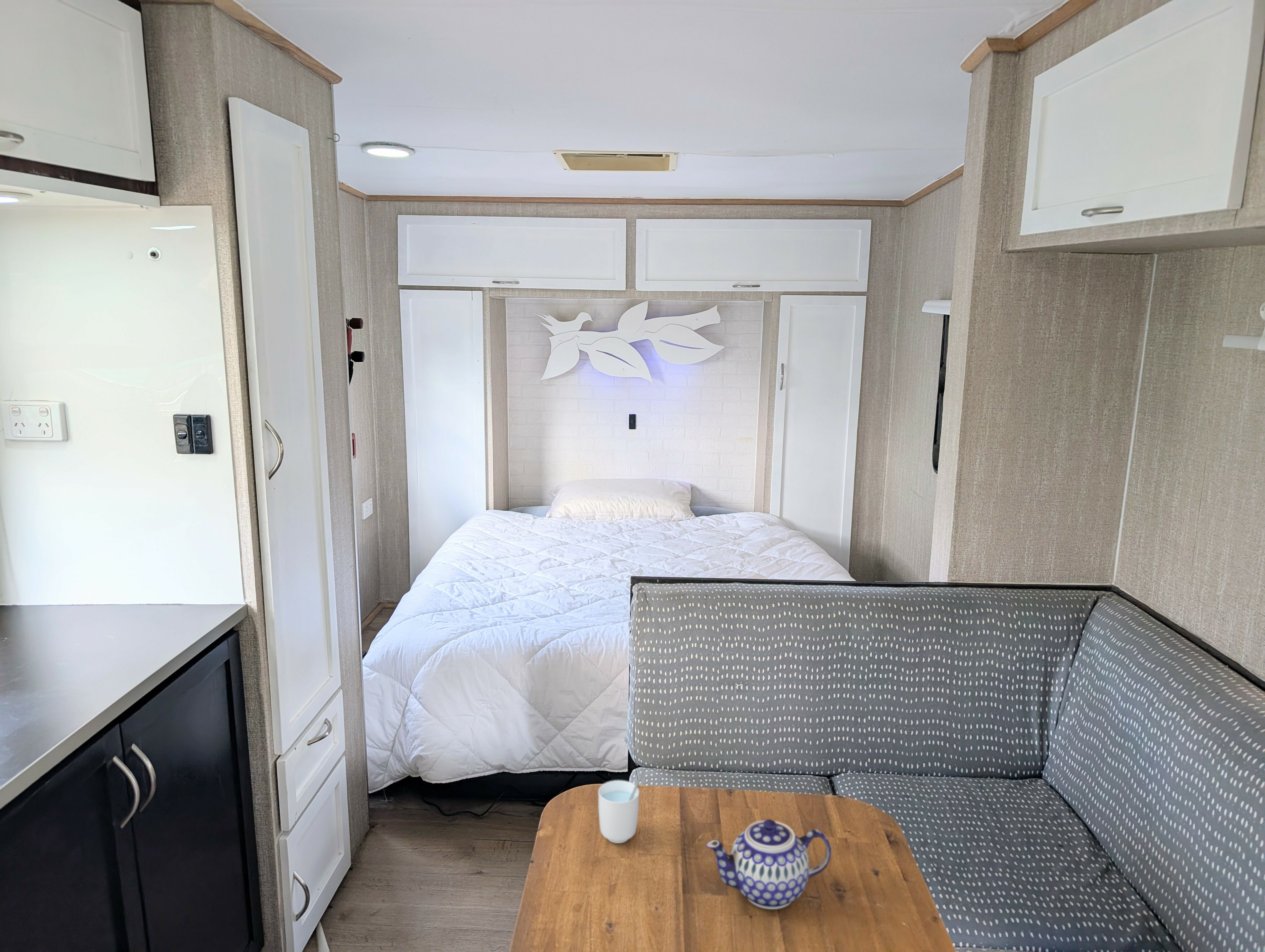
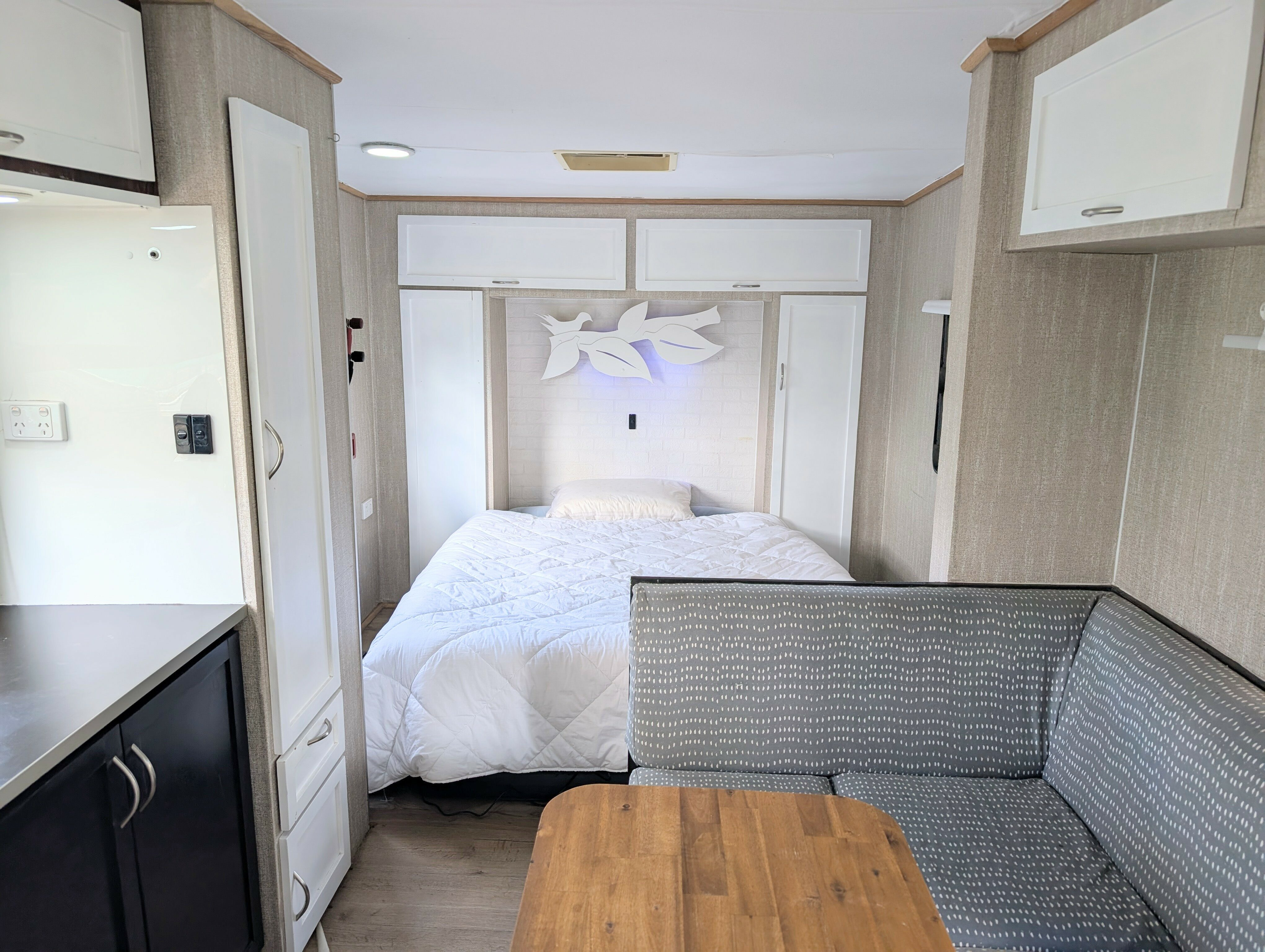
- cup [598,768,645,844]
- teapot [705,819,832,910]
